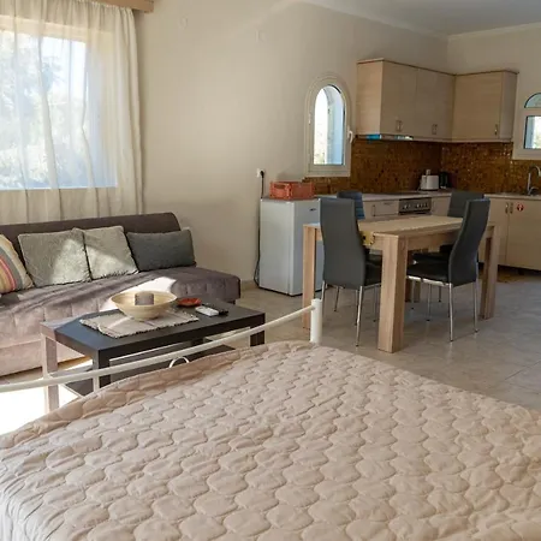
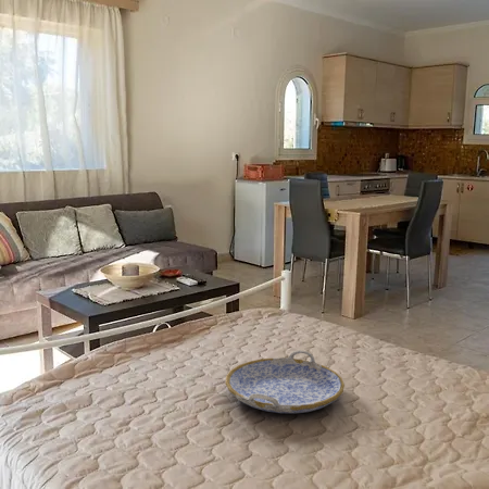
+ serving tray [224,349,346,414]
